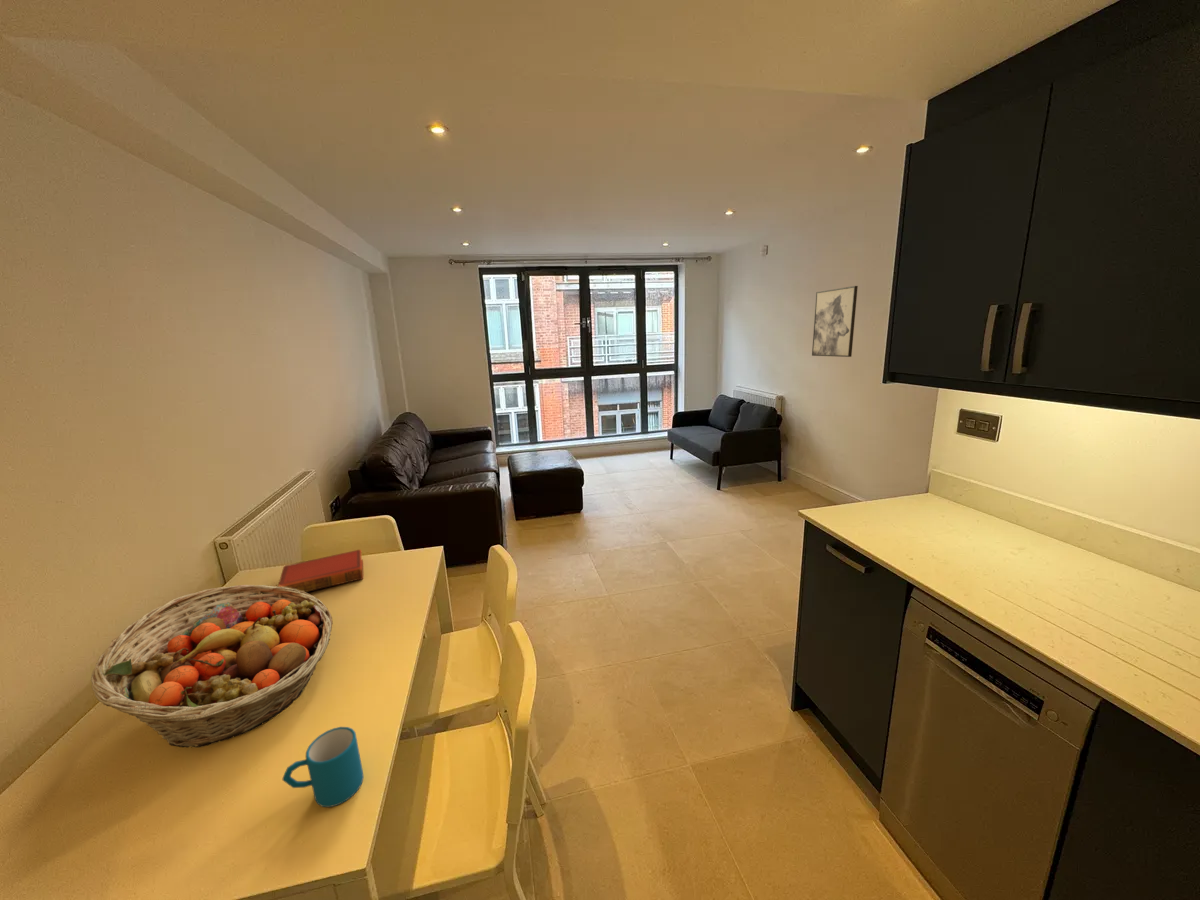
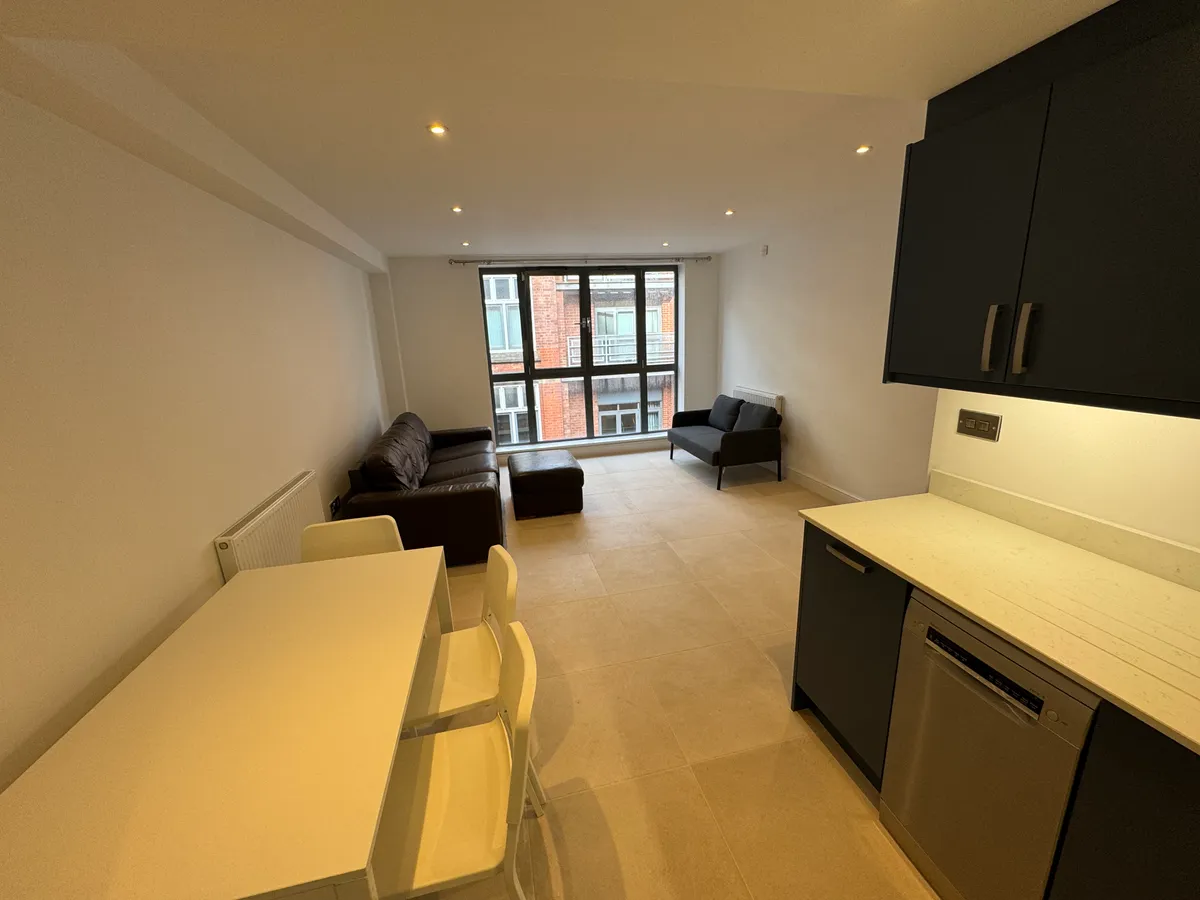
- wall art [811,285,859,358]
- book [277,549,364,593]
- mug [282,726,365,808]
- fruit basket [90,584,334,749]
